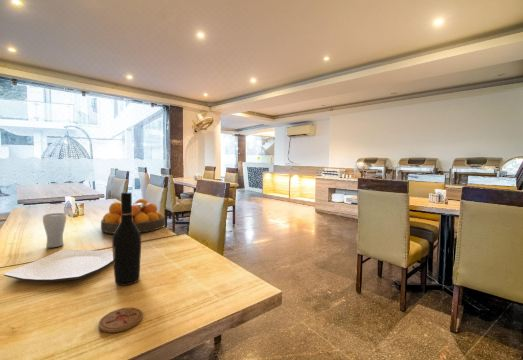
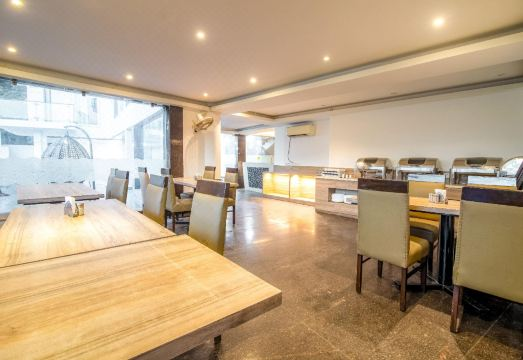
- fruit bowl [100,198,166,235]
- coaster [97,307,144,334]
- wine bottle [111,192,142,286]
- drinking glass [42,212,67,248]
- plate [3,248,113,282]
